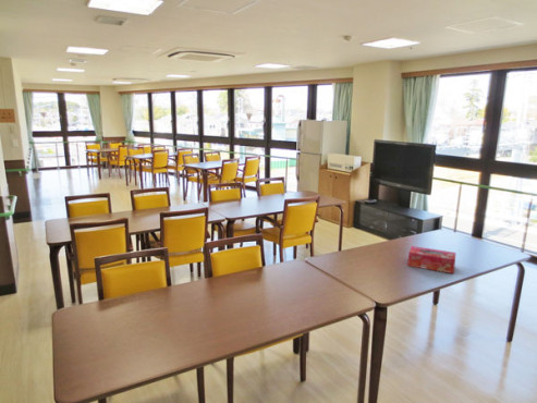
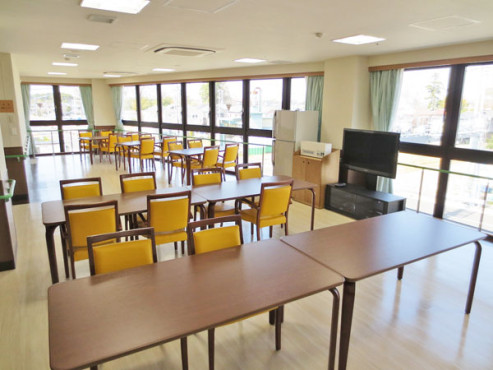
- tissue box [406,245,456,274]
